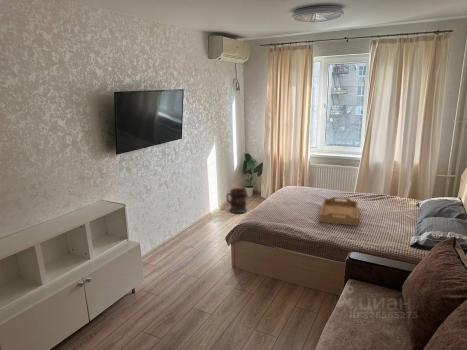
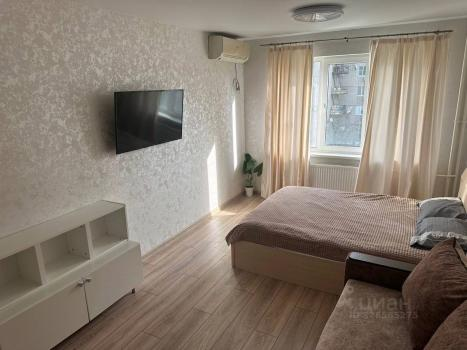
- wooden barrel [226,187,248,214]
- serving tray [318,196,360,227]
